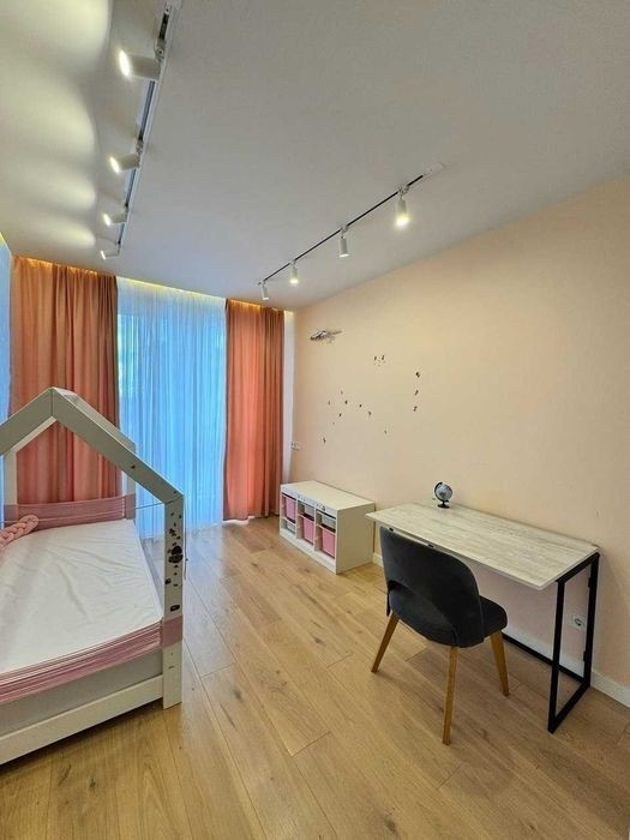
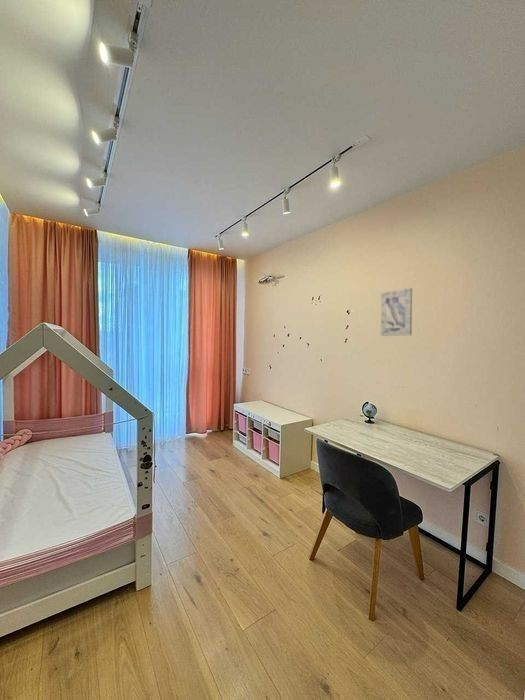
+ wall art [380,287,413,337]
